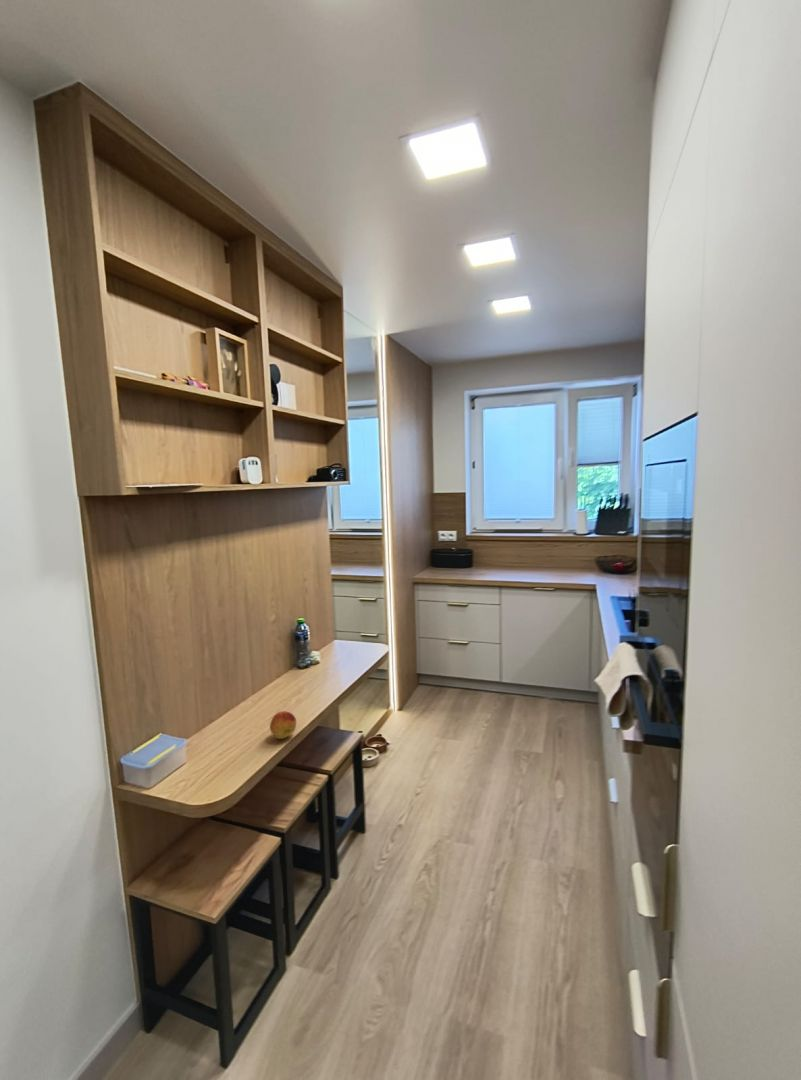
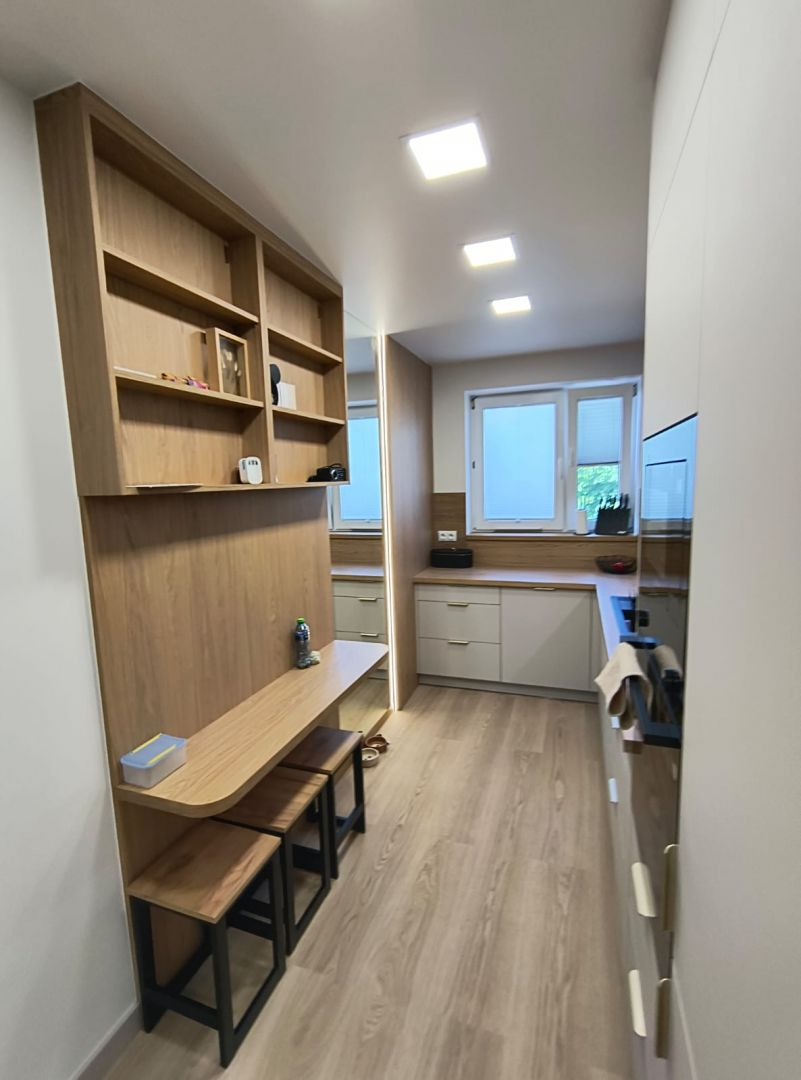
- fruit [269,710,297,740]
